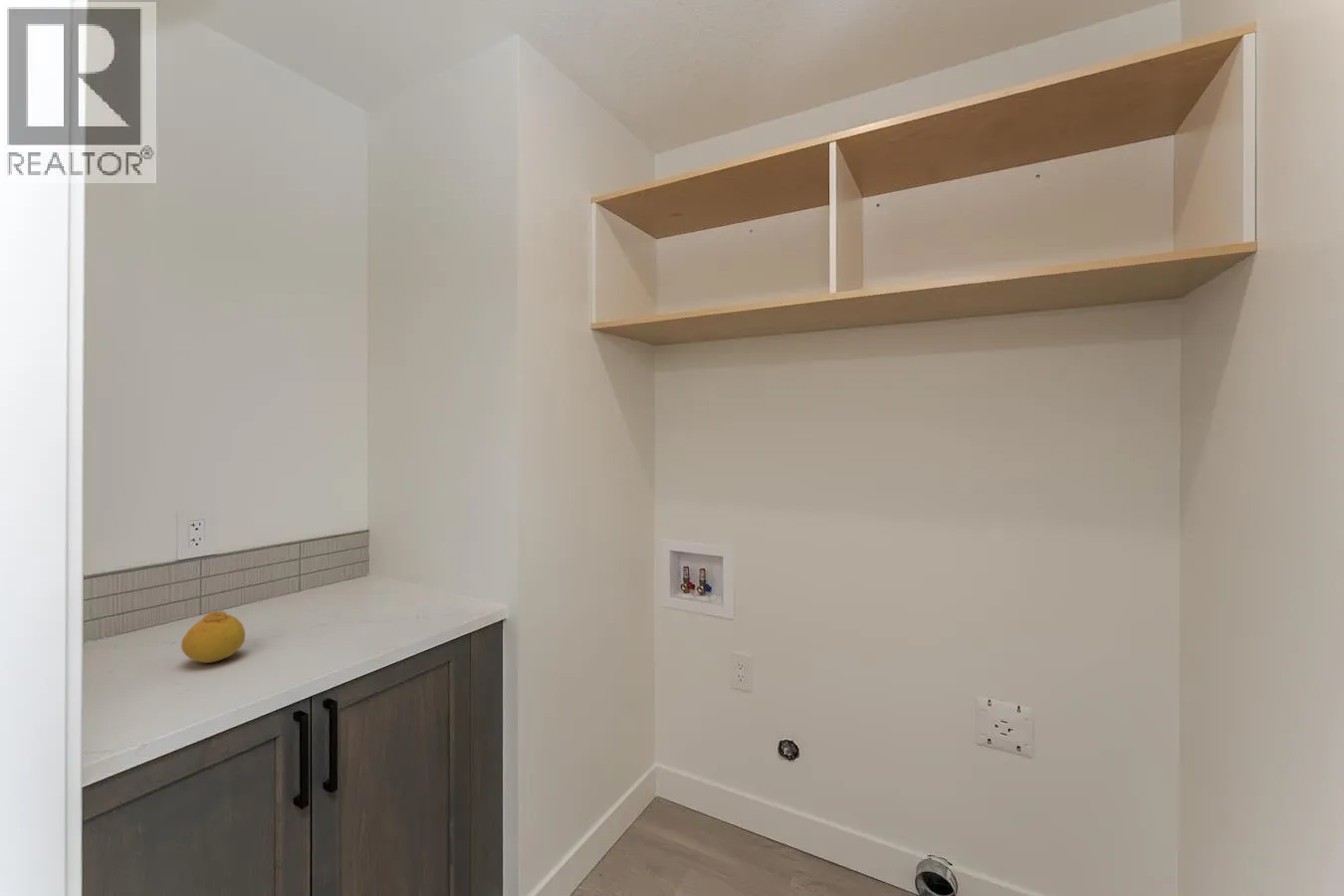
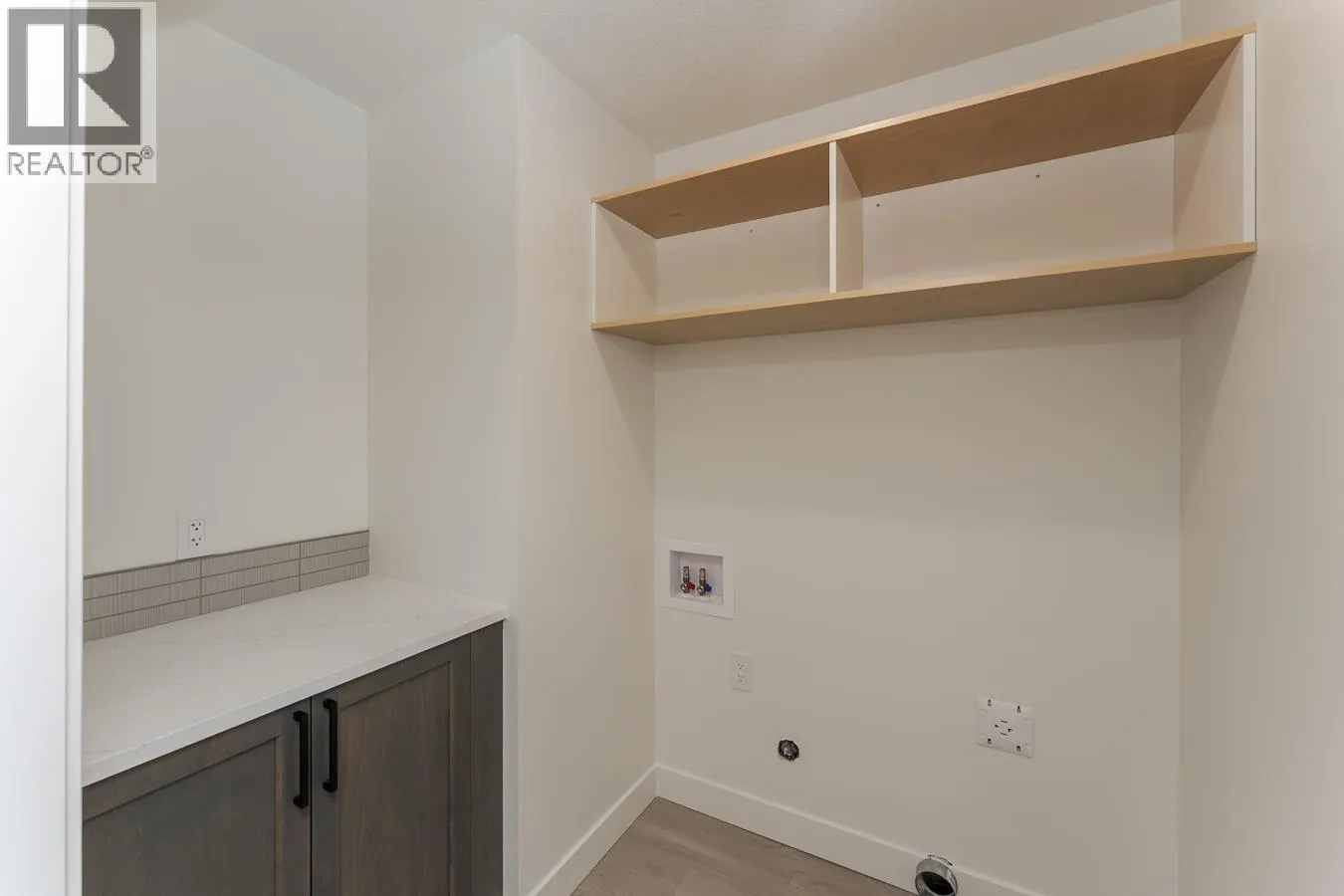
- fruit [180,610,246,664]
